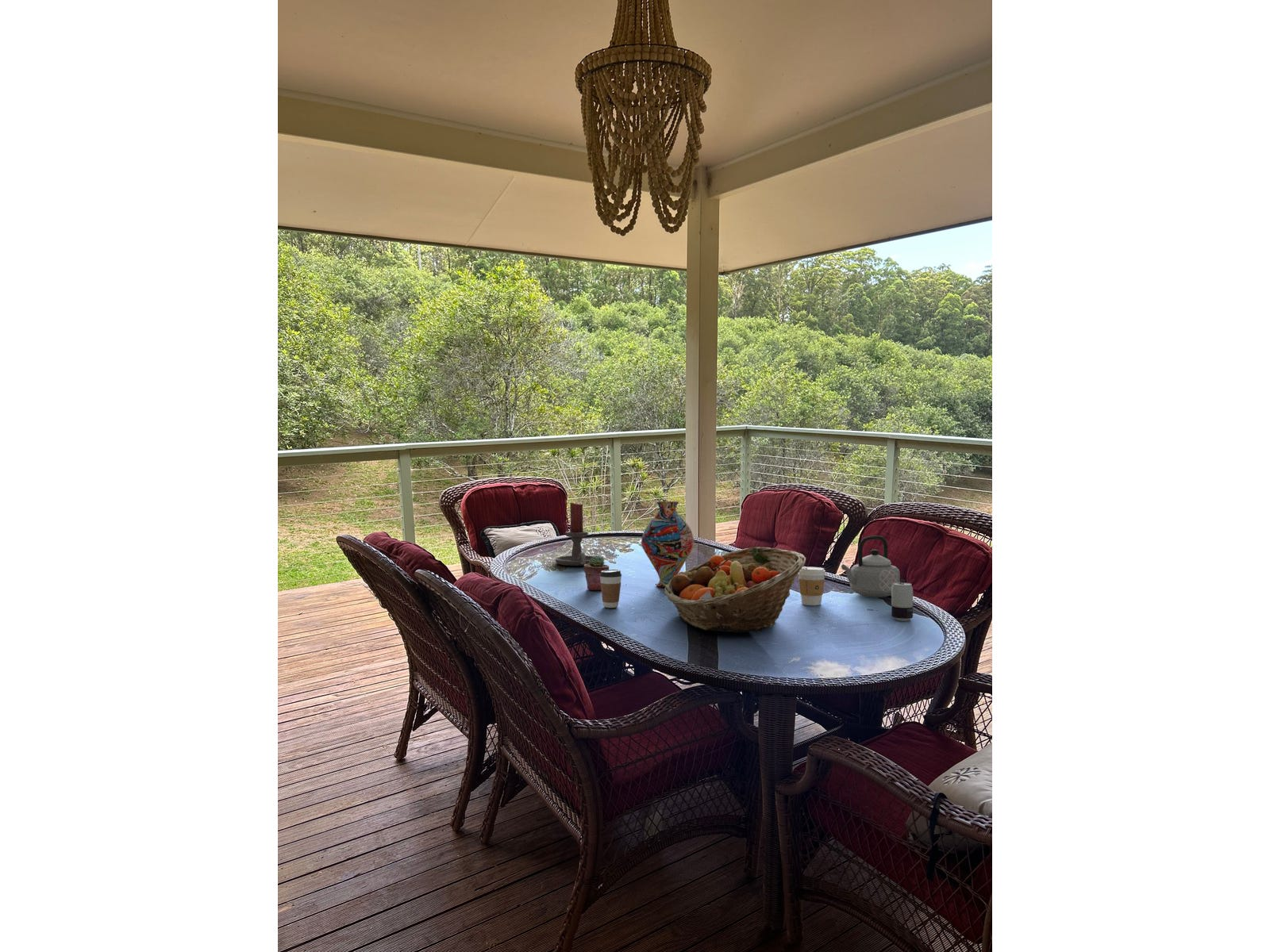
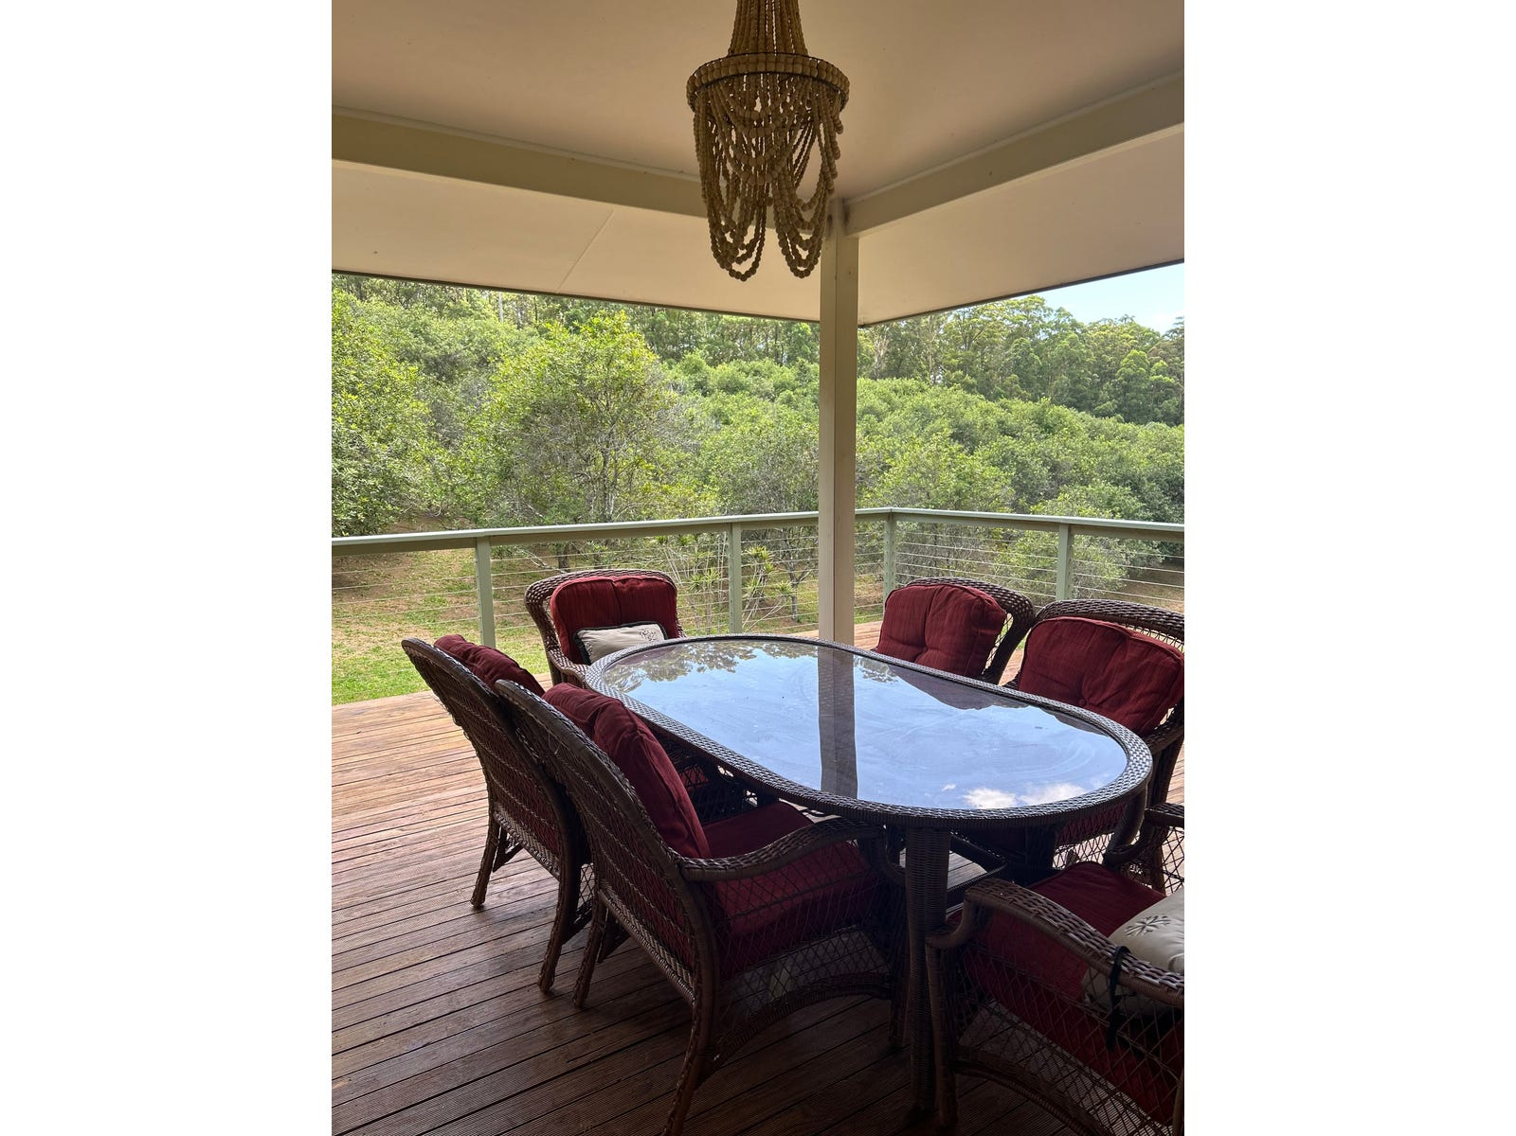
- coffee cup [798,566,826,606]
- coffee cup [599,569,622,608]
- fruit basket [664,547,806,633]
- potted succulent [583,555,610,591]
- candle holder [554,502,594,566]
- teapot [841,535,901,598]
- vase [641,501,695,587]
- beverage can [891,579,914,621]
